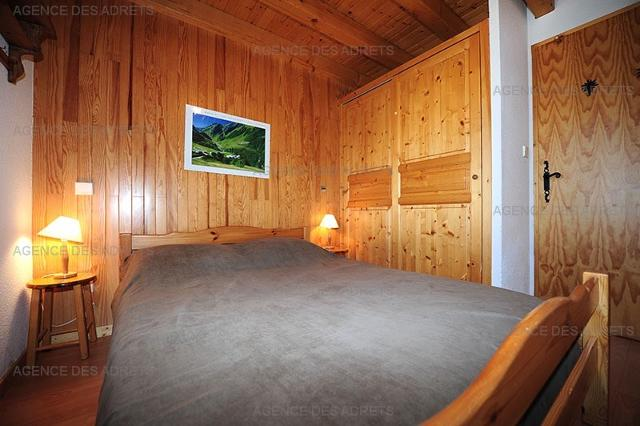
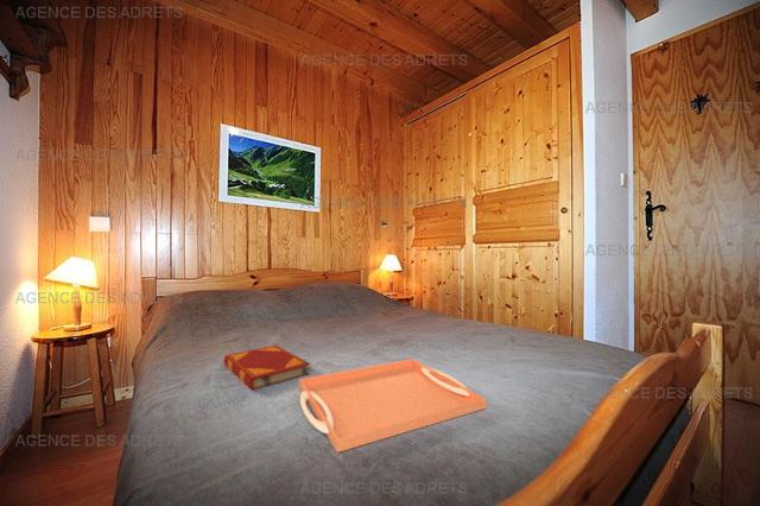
+ hardback book [223,344,311,392]
+ serving tray [298,358,487,454]
